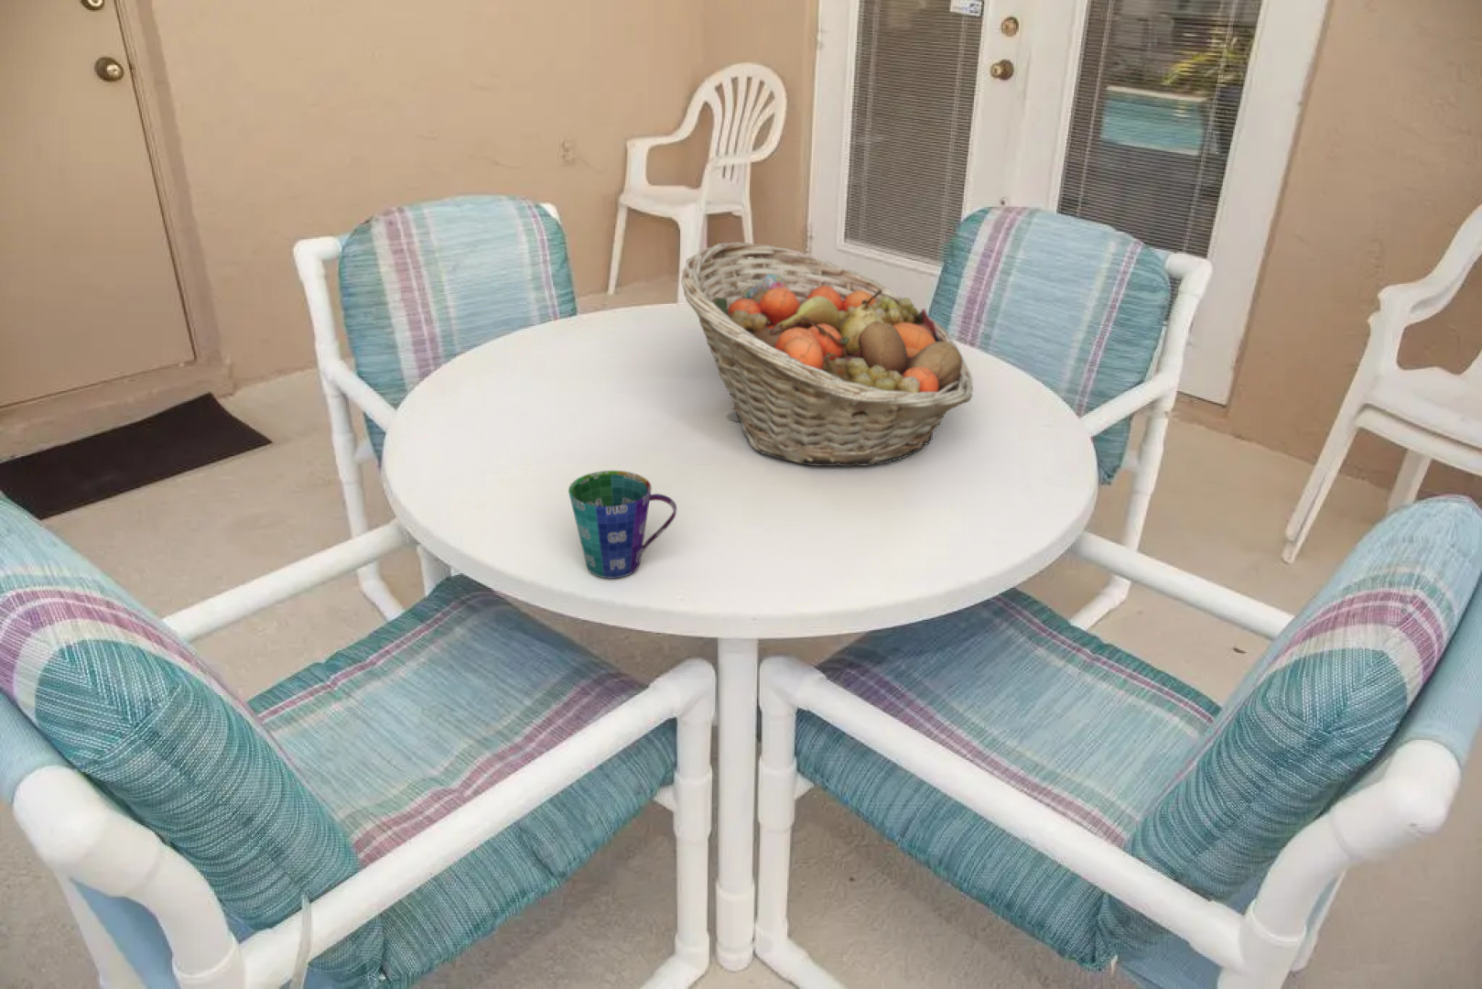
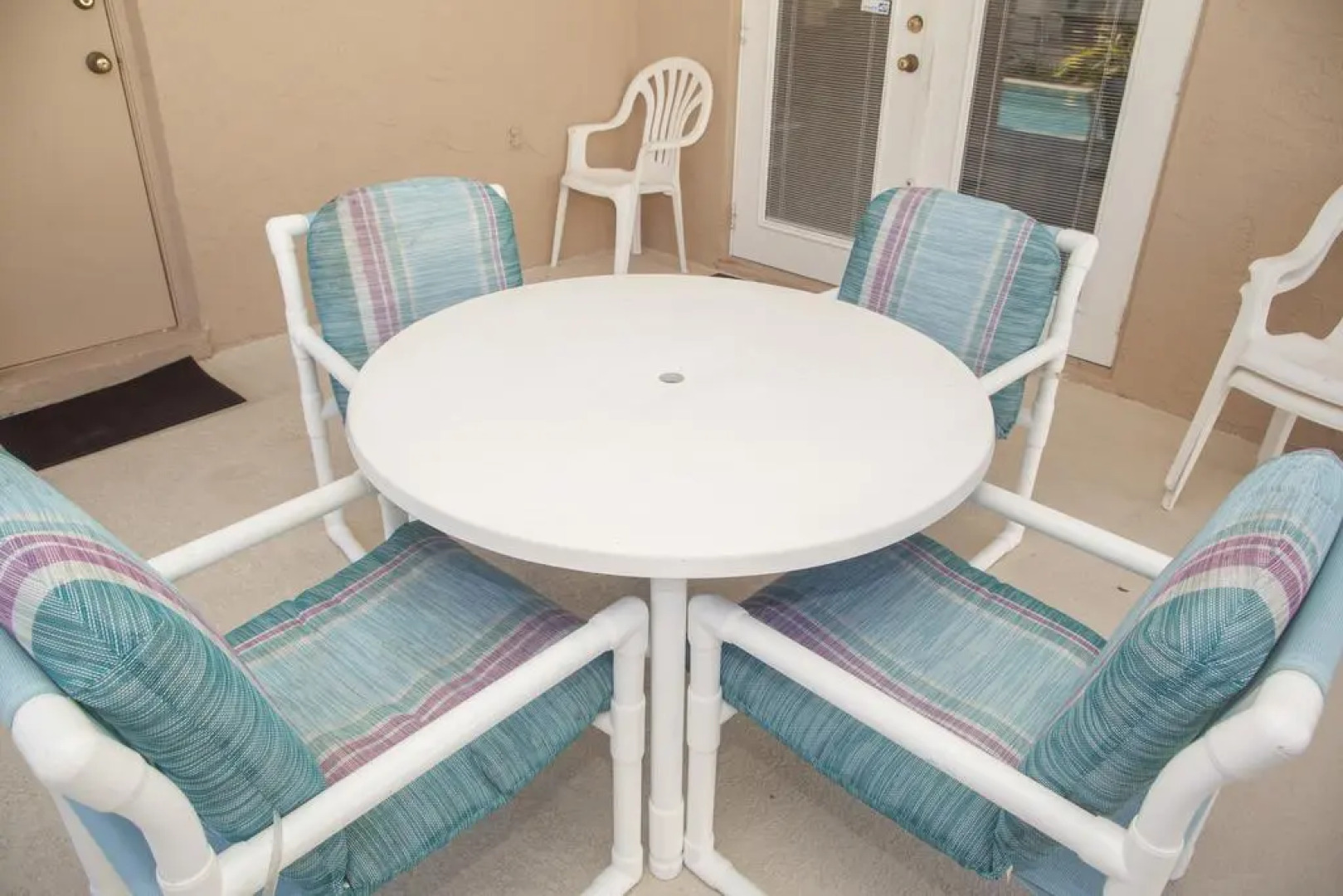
- fruit basket [680,241,974,467]
- cup [567,470,678,579]
